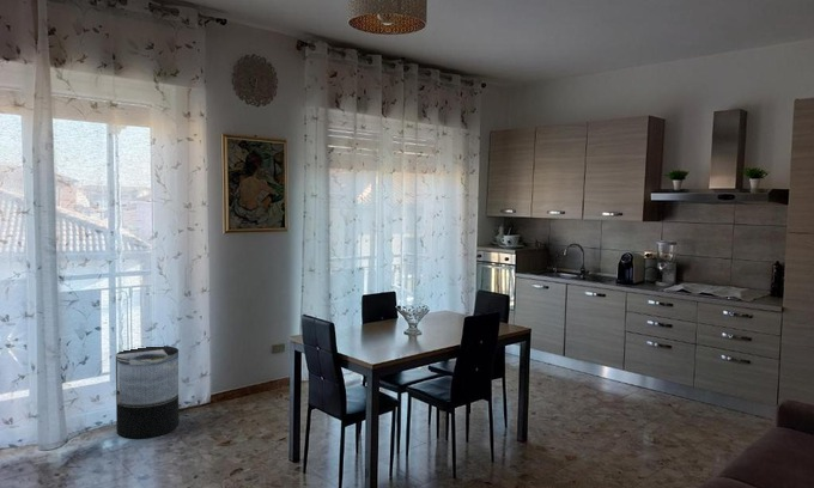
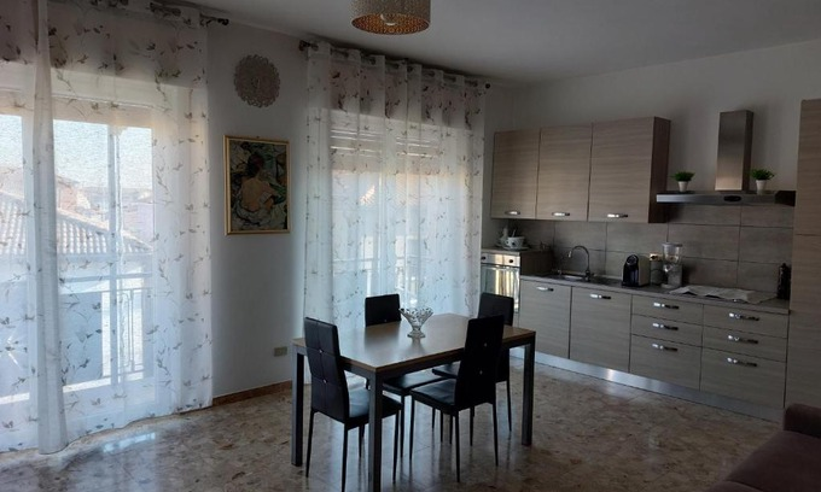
- trash can [115,344,180,439]
